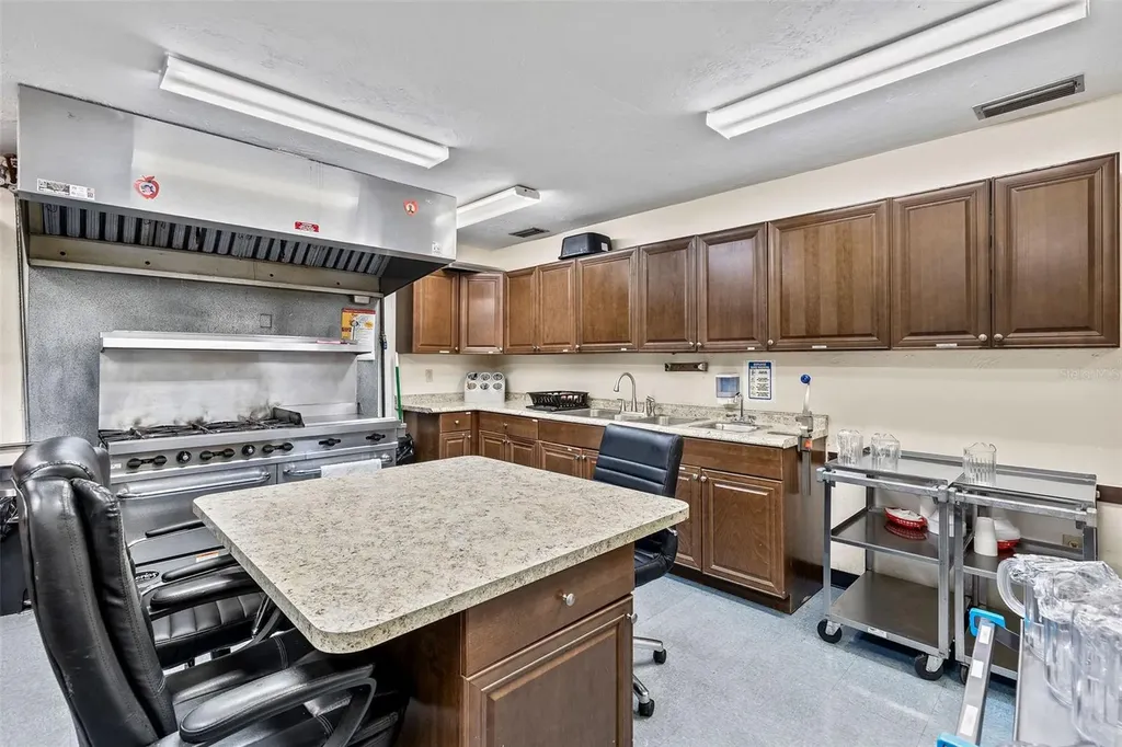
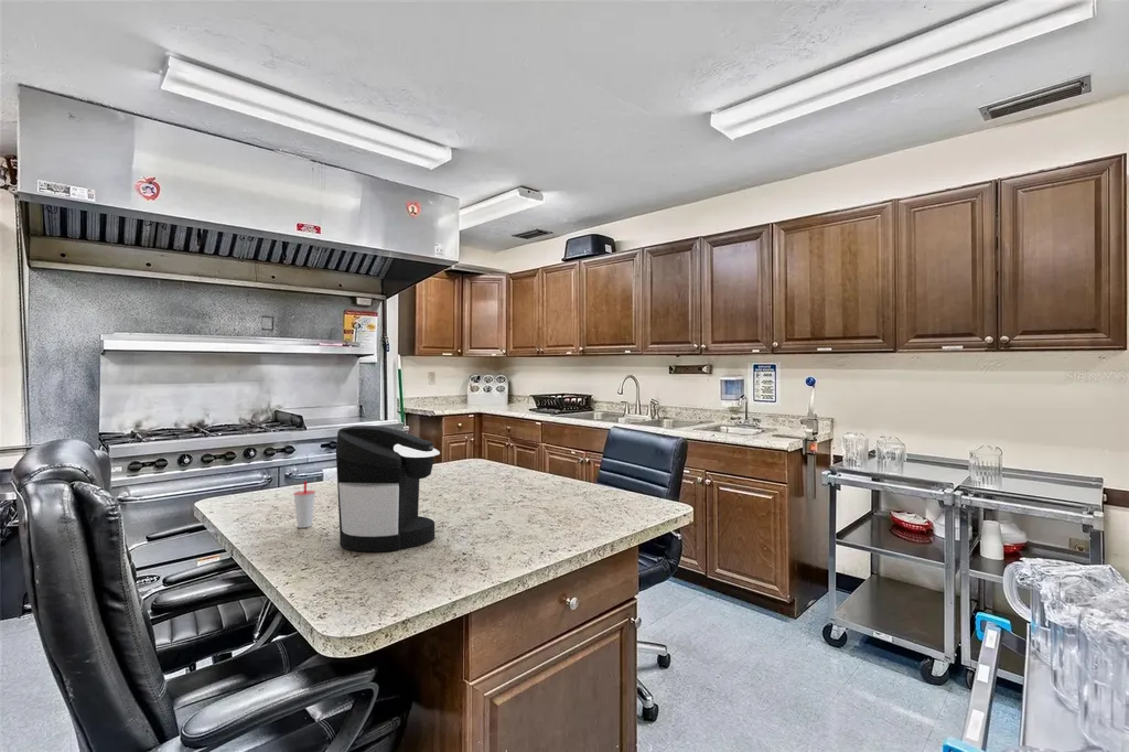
+ cup [292,480,316,529]
+ coffee maker [335,425,441,552]
